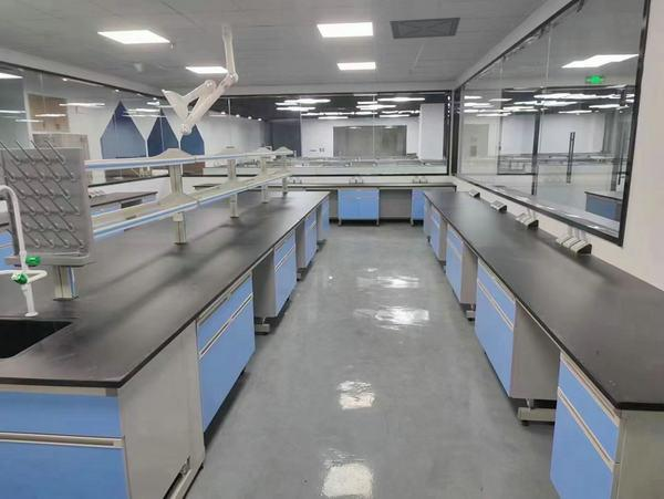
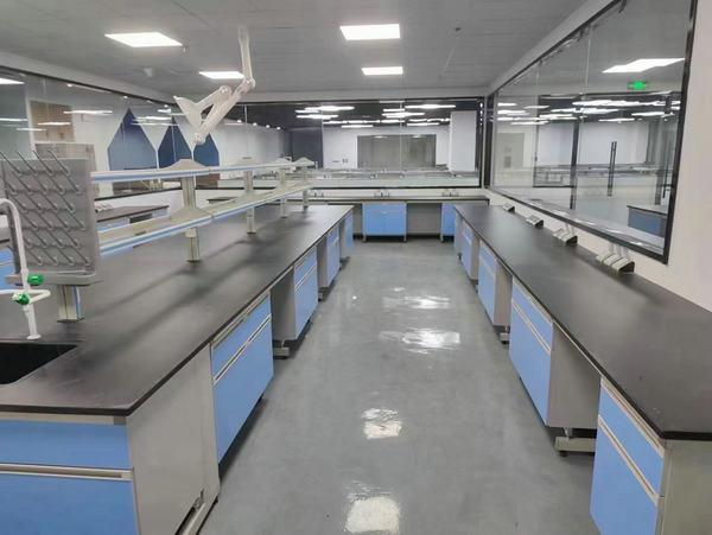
- ceiling vent [388,17,461,40]
